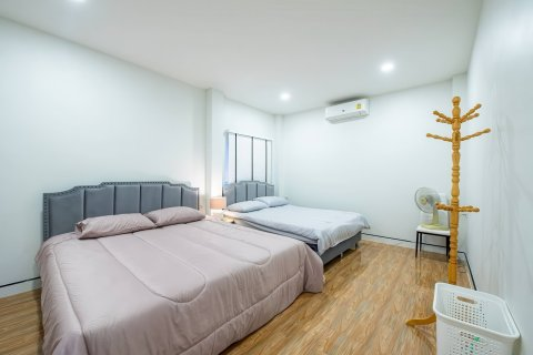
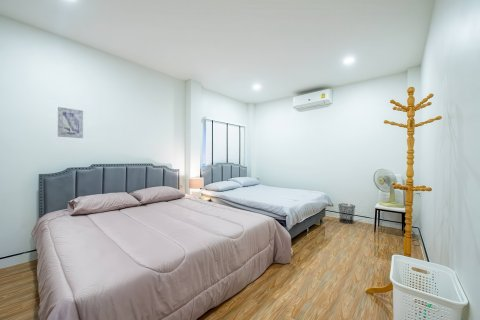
+ wall art [57,106,84,139]
+ waste bin [337,203,356,225]
